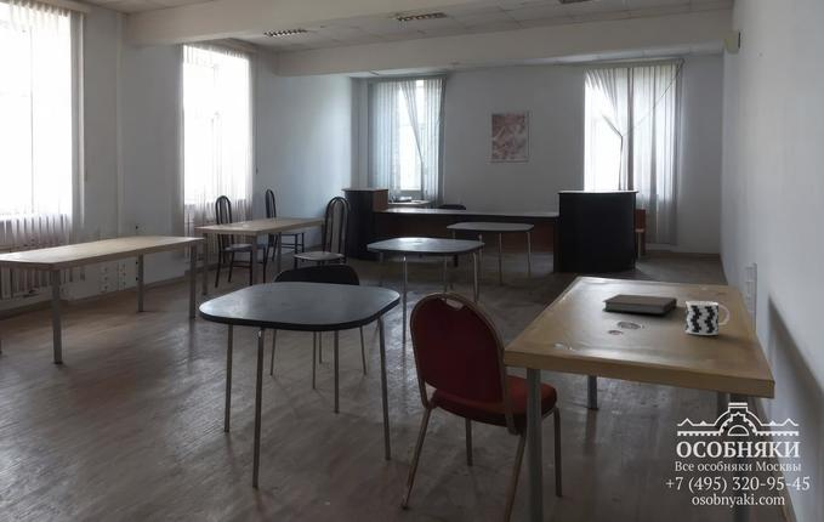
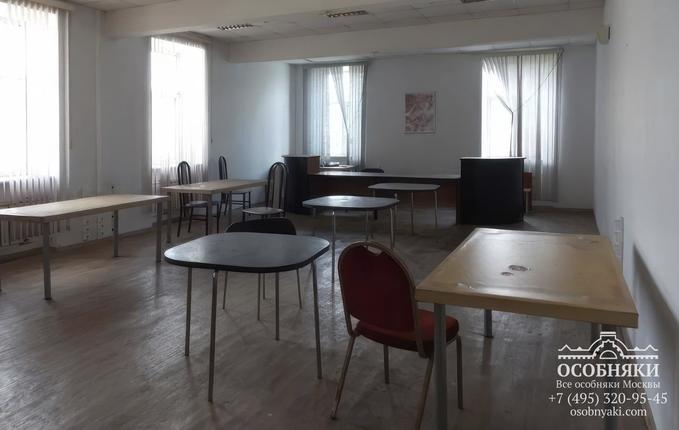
- cup [684,300,731,336]
- notebook [601,293,678,316]
